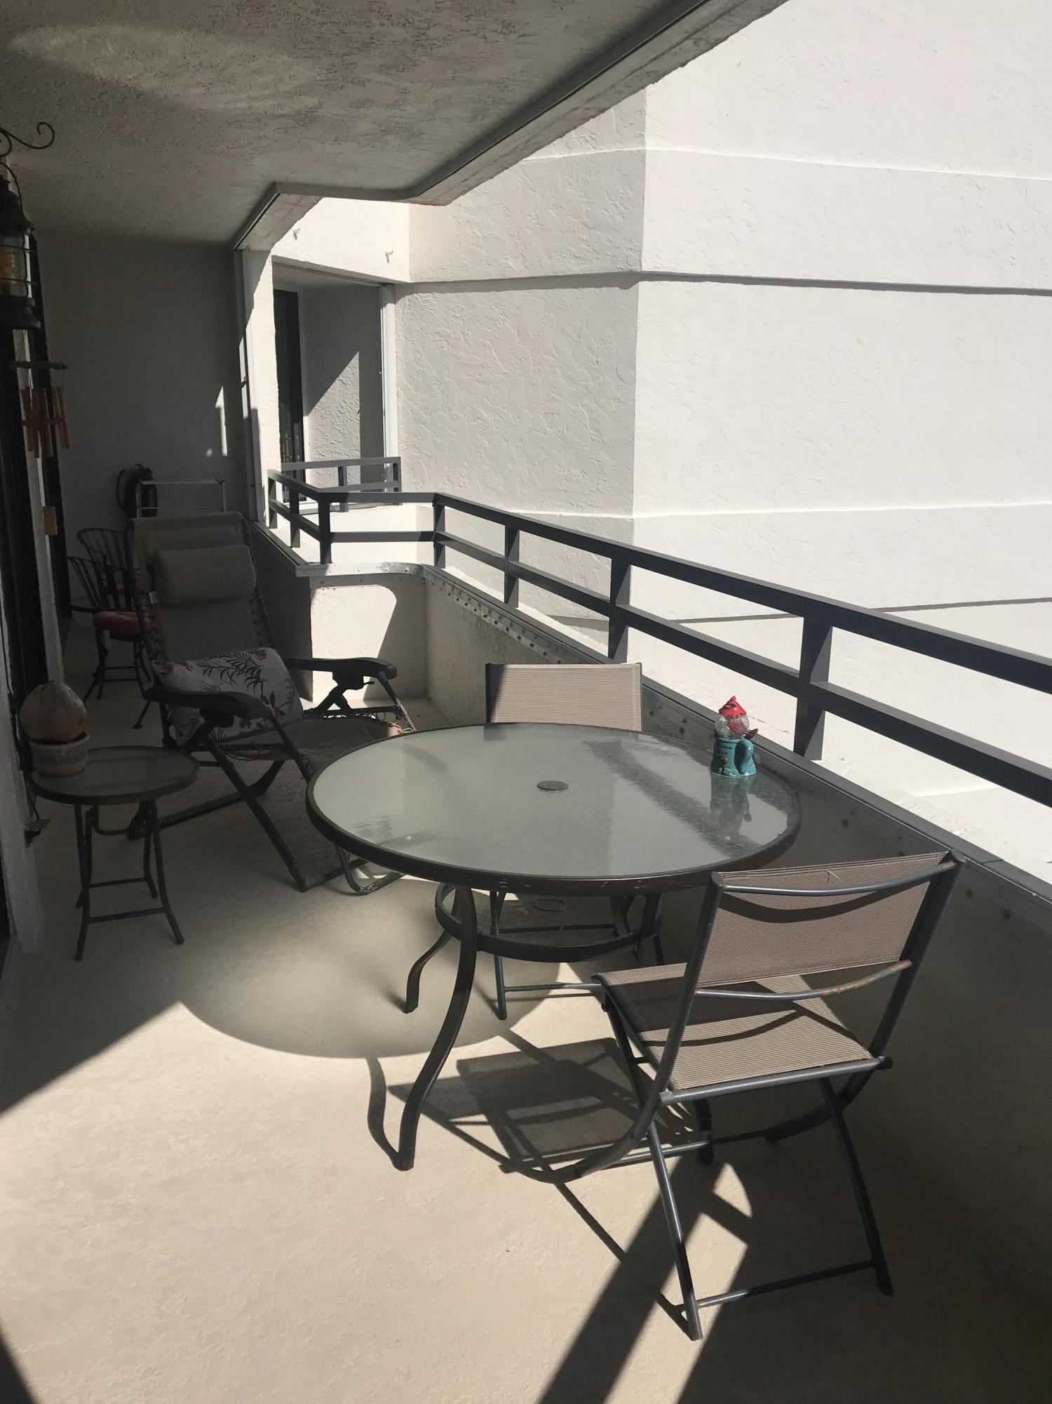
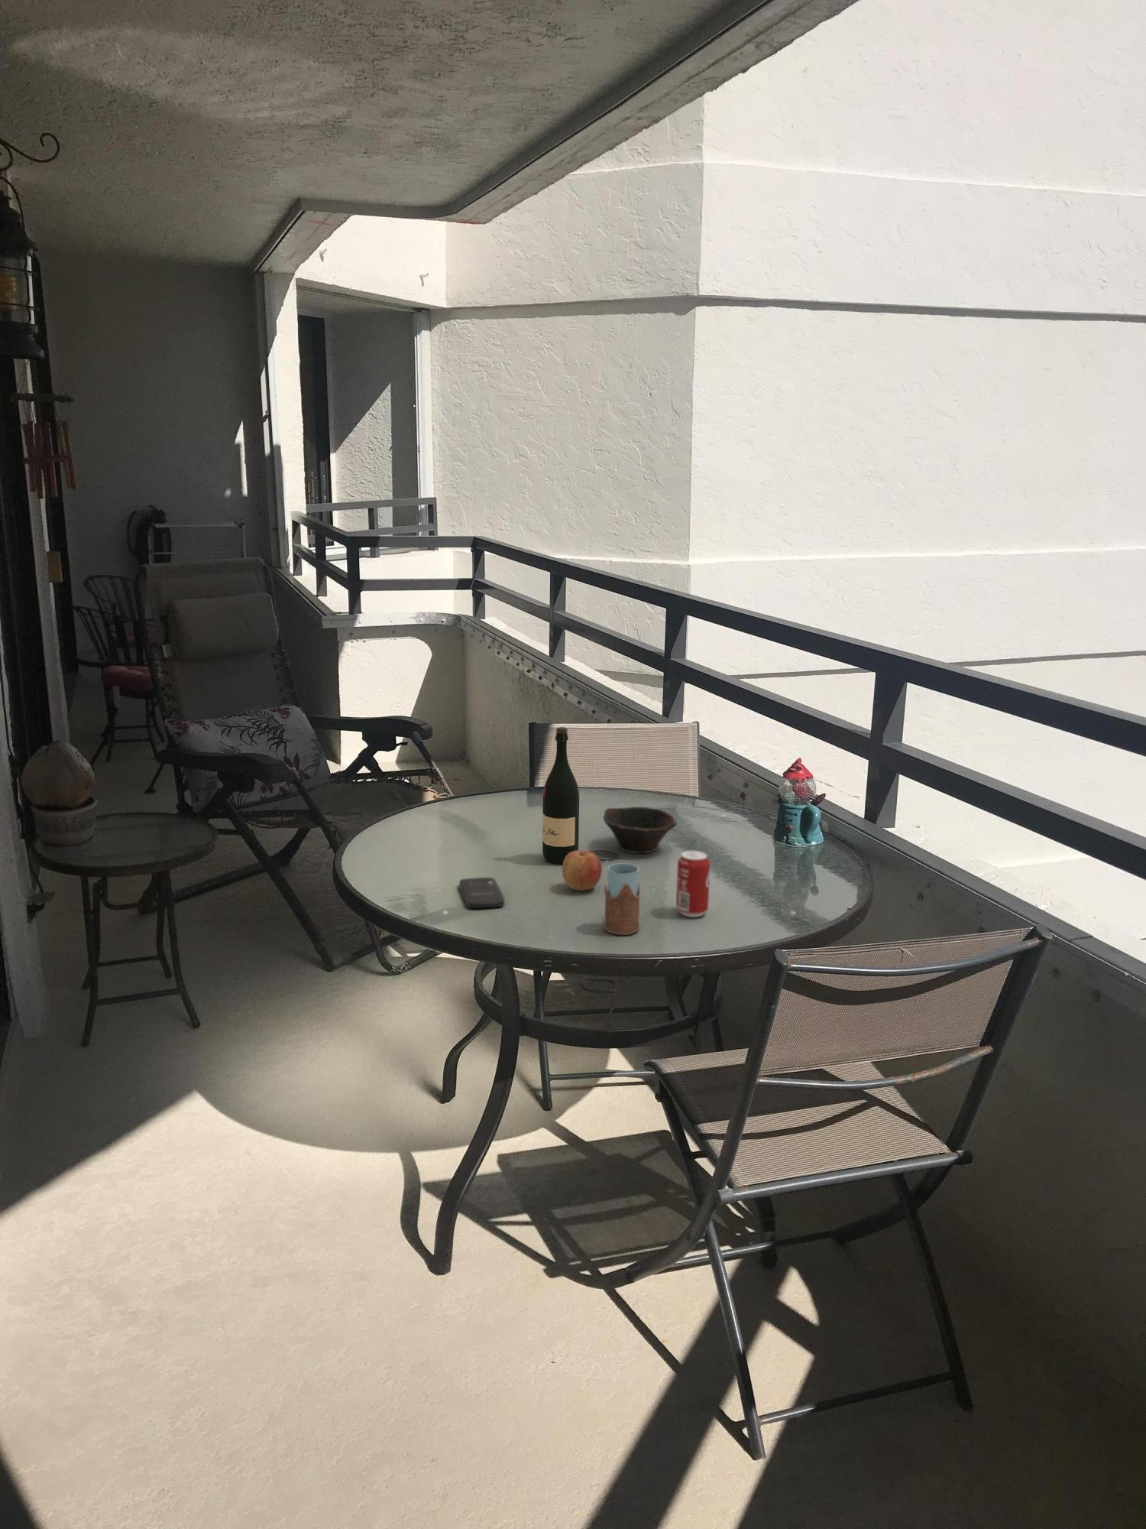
+ smartphone [459,876,506,909]
+ beverage can [675,850,711,919]
+ bowl [602,807,678,854]
+ apple [561,850,603,891]
+ drinking glass [603,862,640,935]
+ wine bottle [542,726,580,864]
